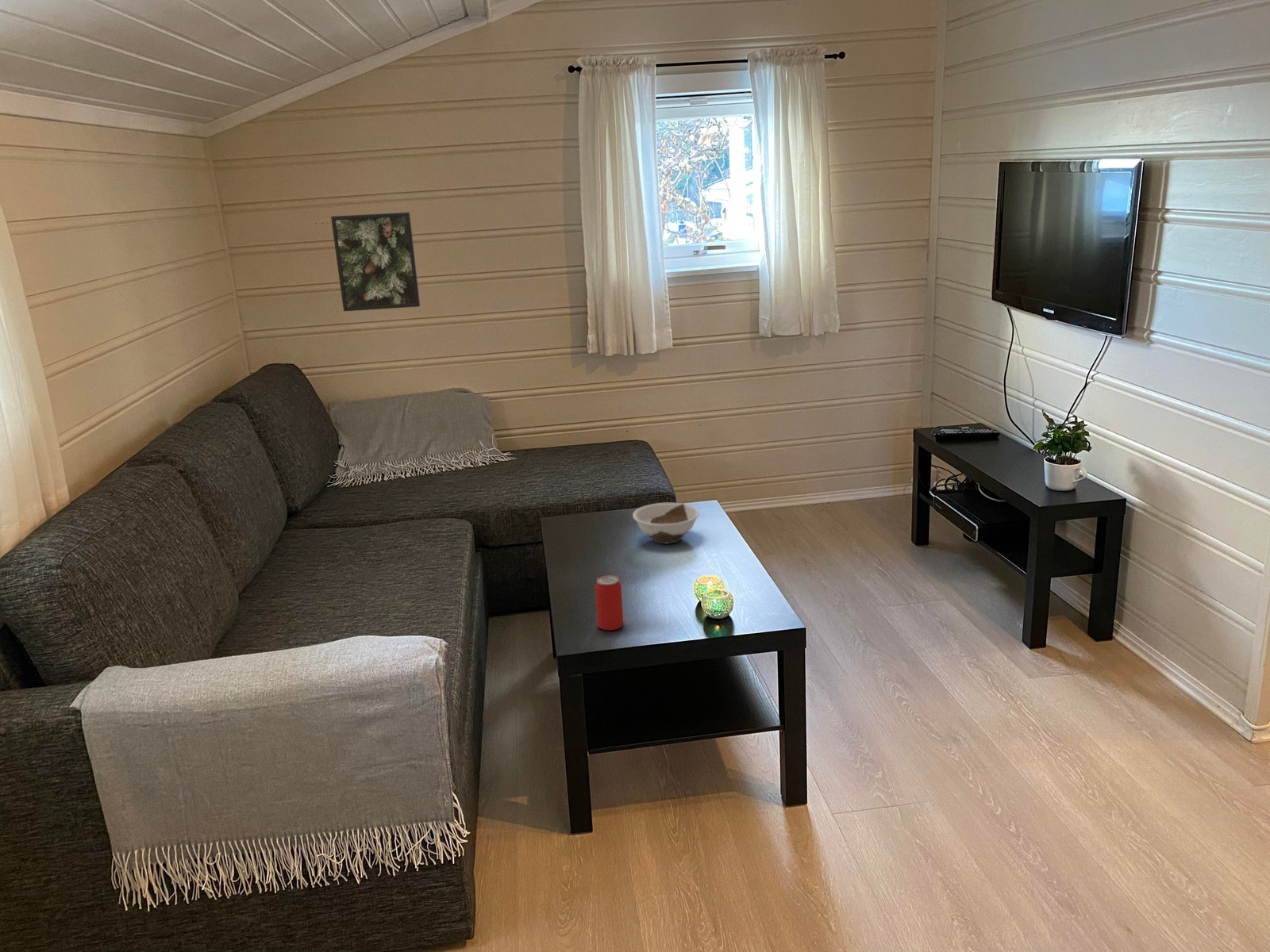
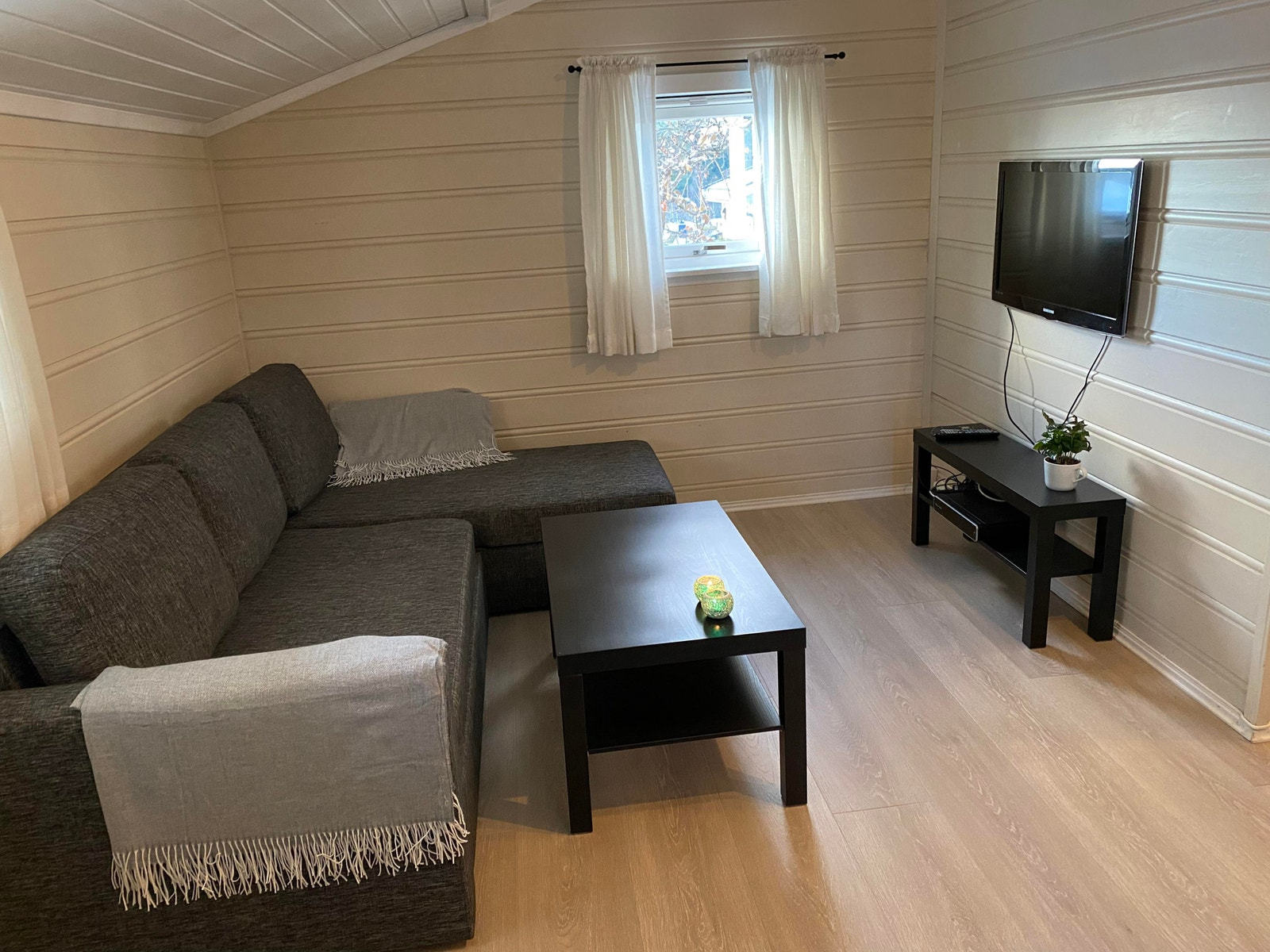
- beverage can [595,574,624,631]
- bowl [632,502,700,545]
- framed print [330,212,421,312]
